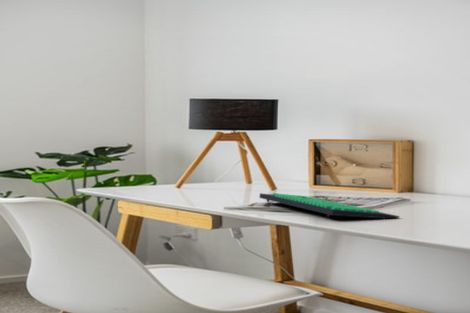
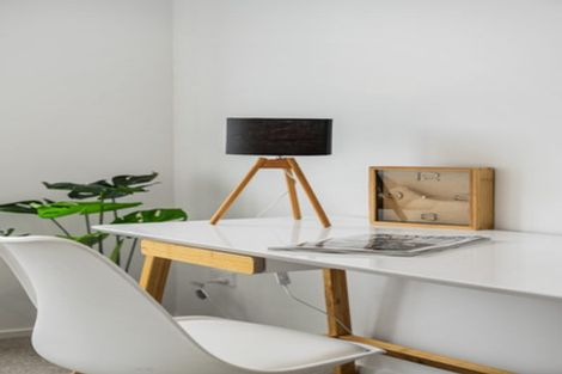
- computer keyboard [258,192,400,220]
